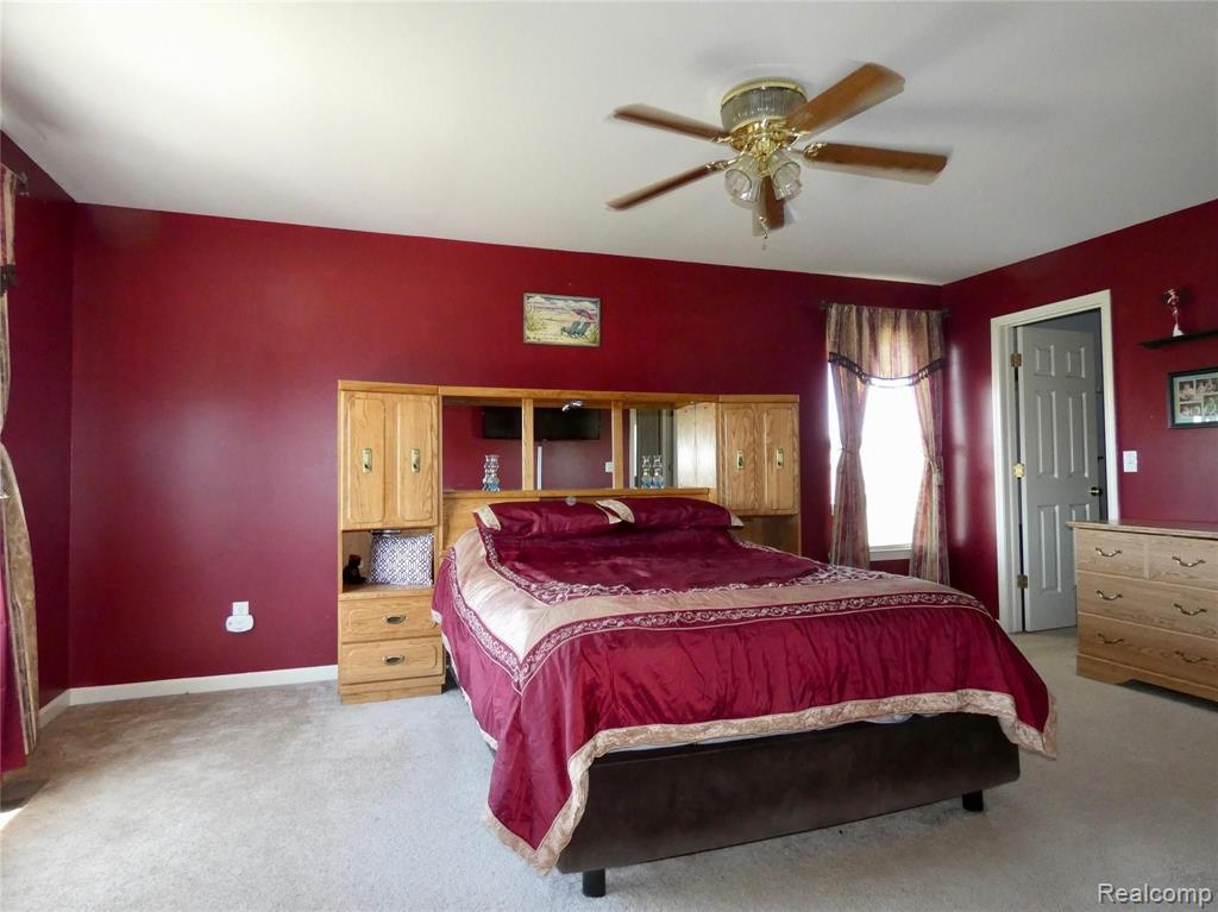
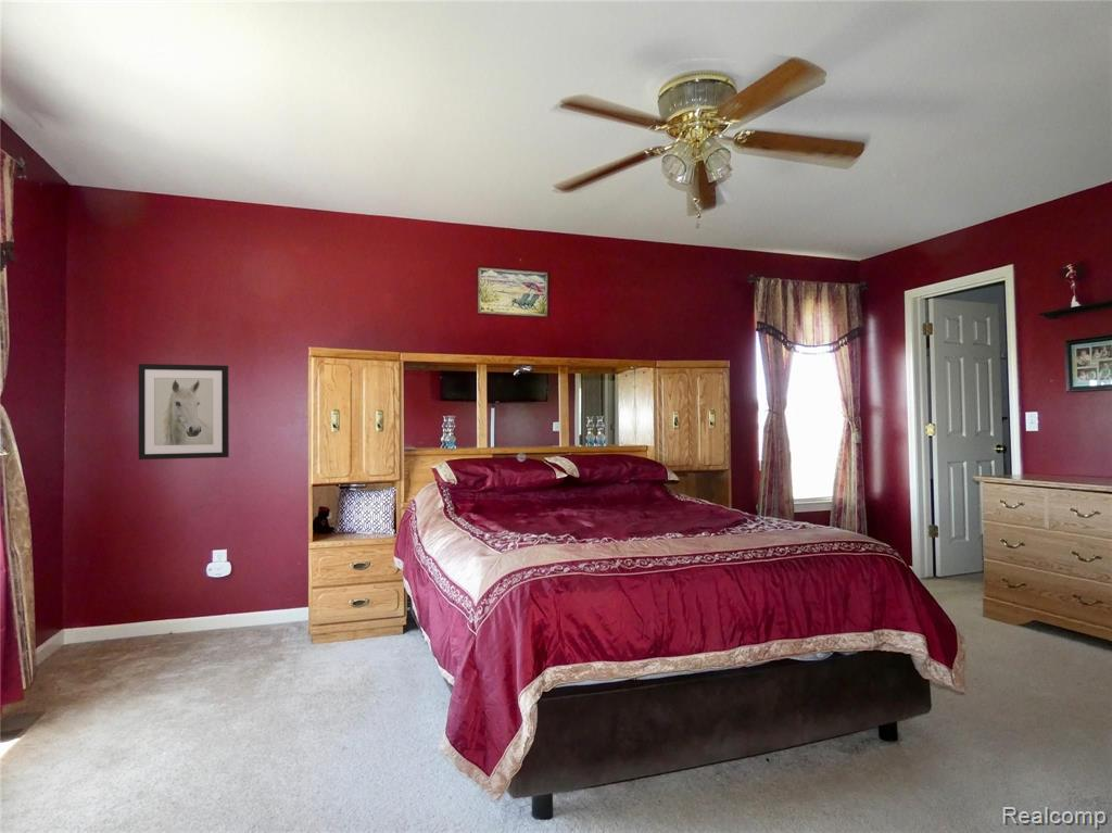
+ wall art [138,363,230,460]
